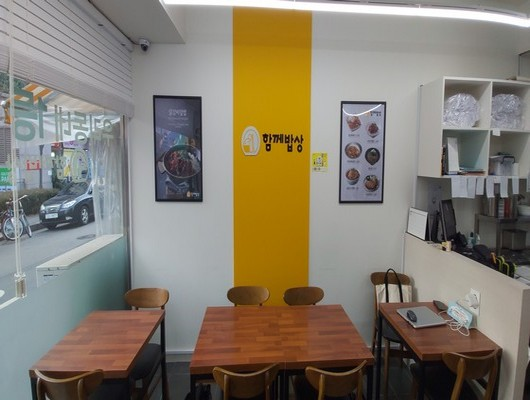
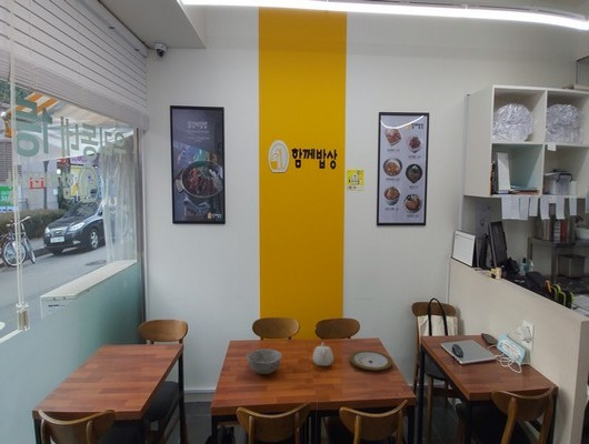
+ plate [349,350,393,372]
+ teapot [311,342,335,366]
+ bowl [244,347,283,375]
